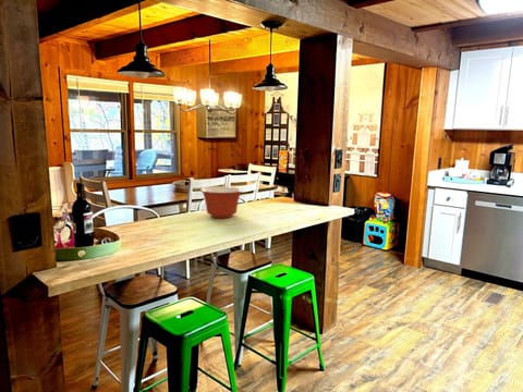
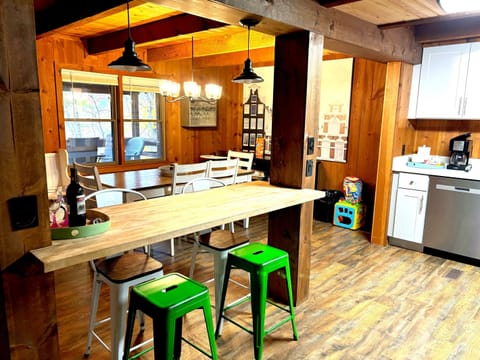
- mixing bowl [199,185,244,219]
